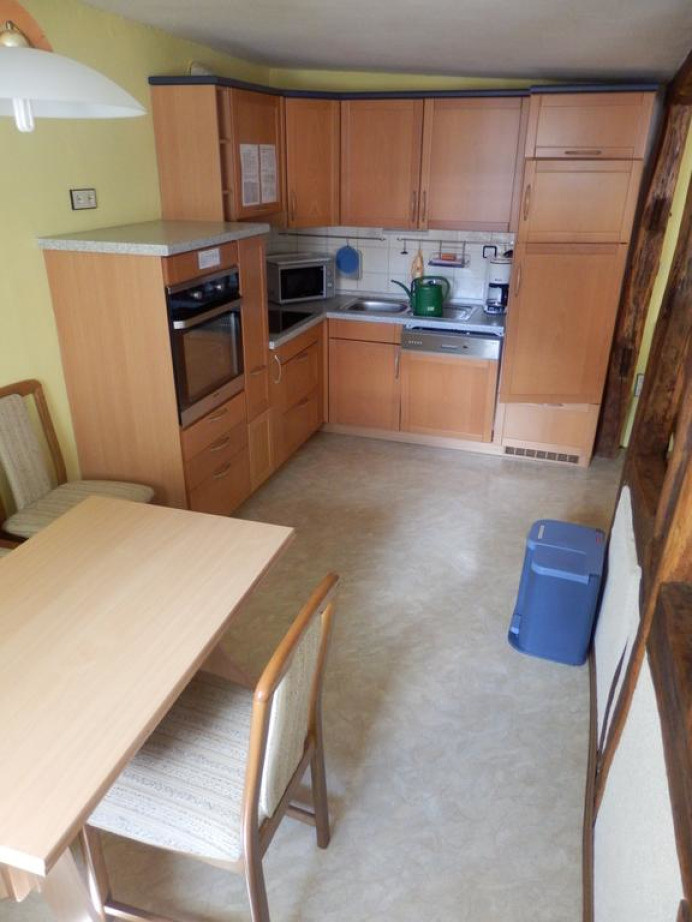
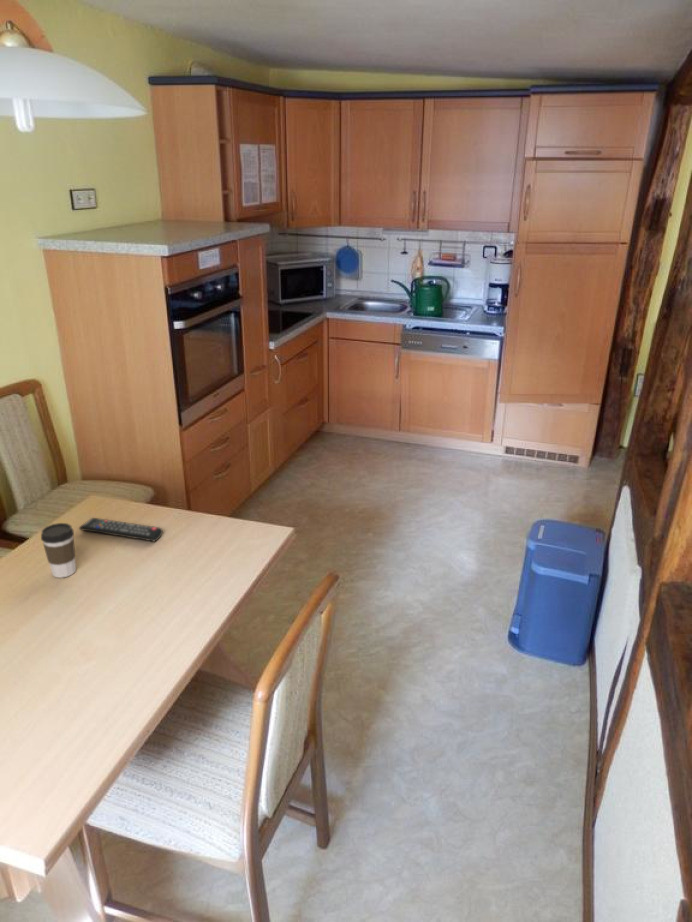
+ remote control [78,517,164,543]
+ coffee cup [40,522,77,579]
